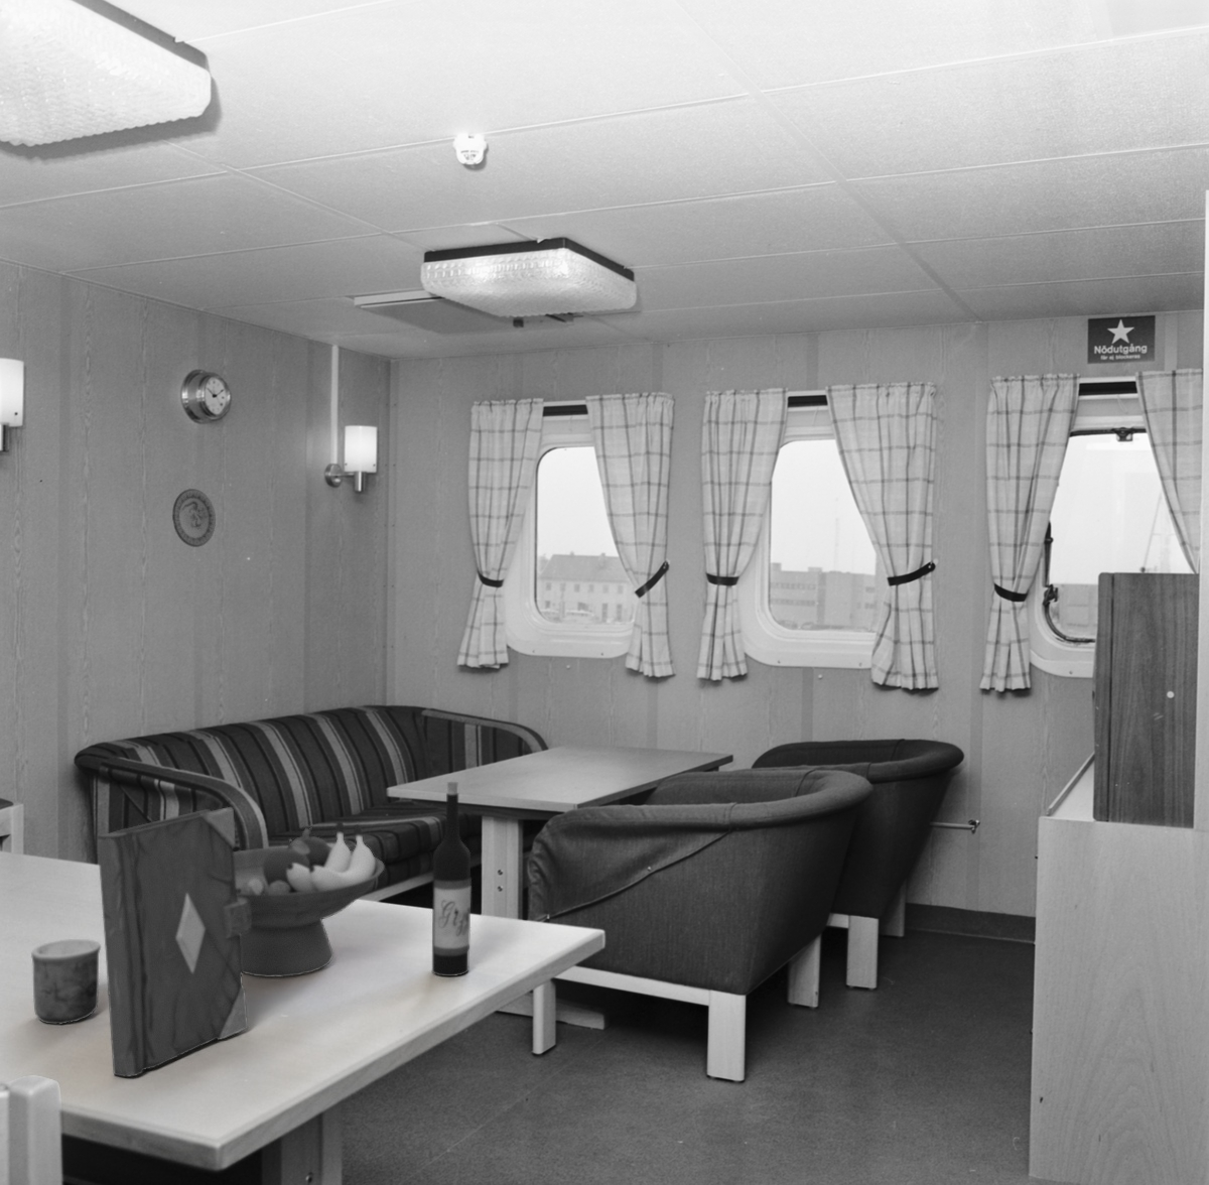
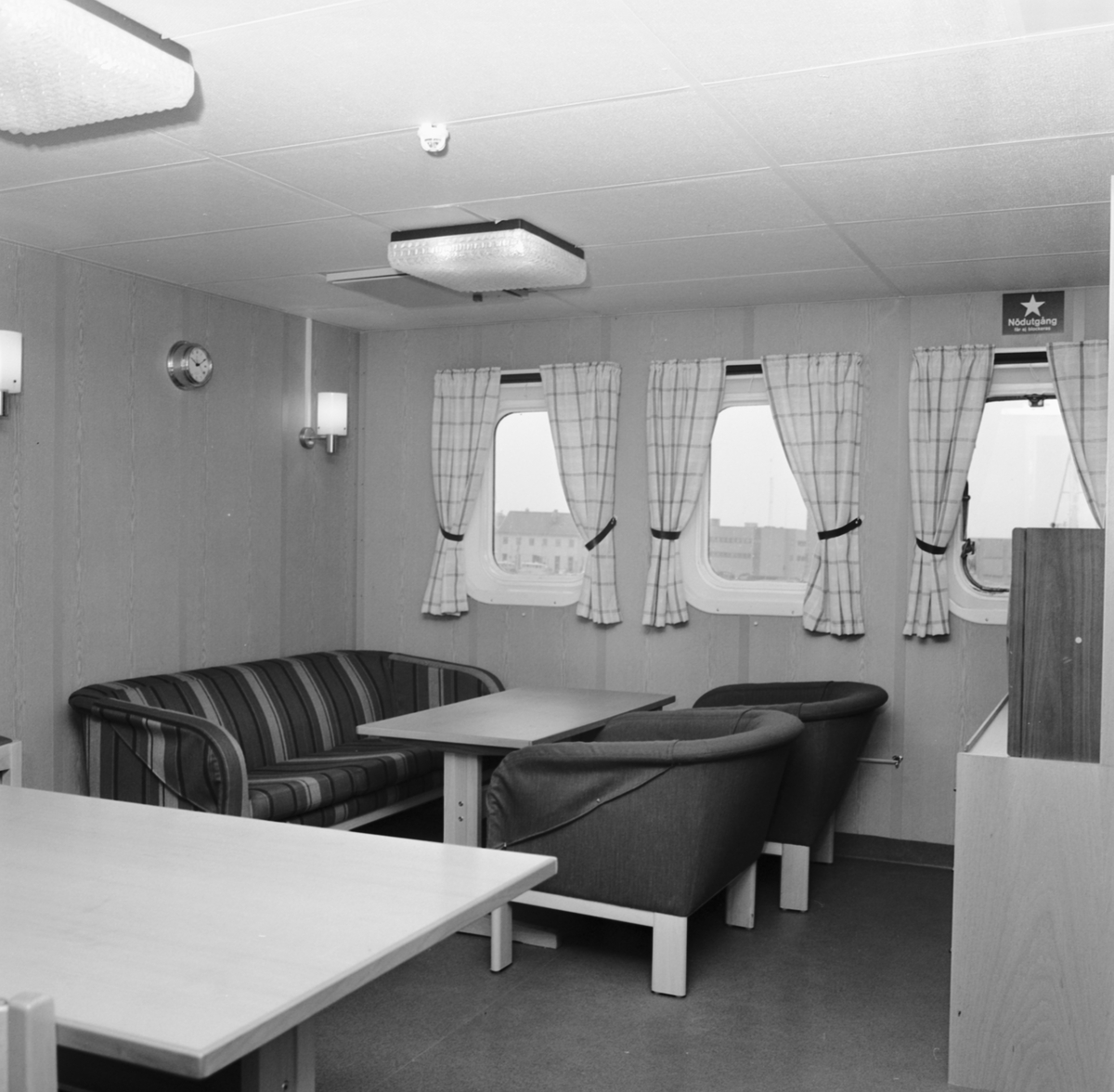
- cup [30,938,102,1024]
- wine bottle [431,781,471,978]
- decorative plate [171,487,217,548]
- book [96,806,251,1079]
- fruit bowl [232,820,385,979]
